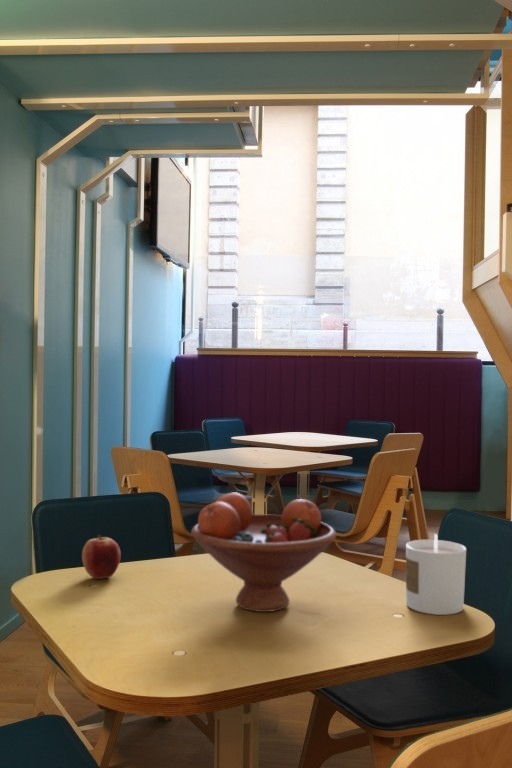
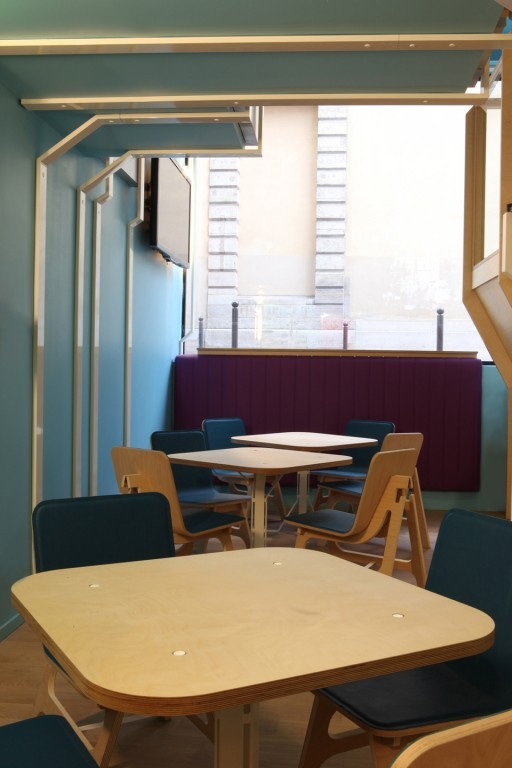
- fruit bowl [190,491,337,613]
- candle [405,532,467,616]
- apple [81,534,122,580]
